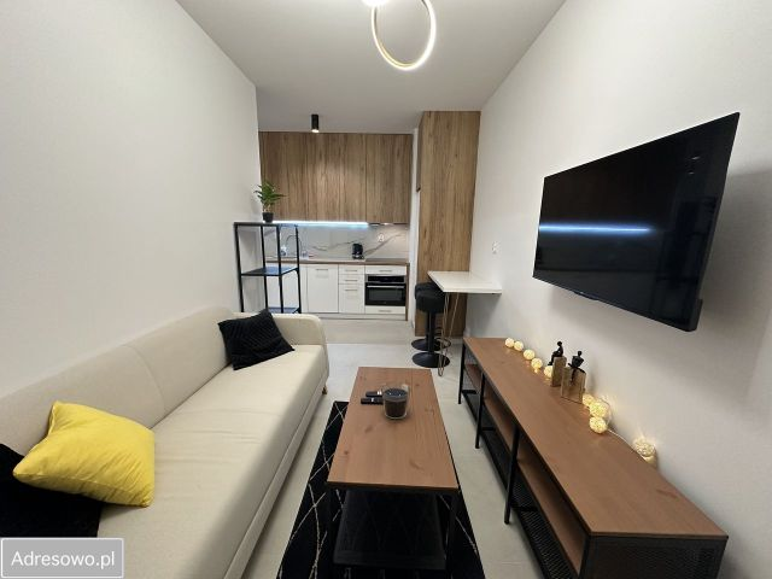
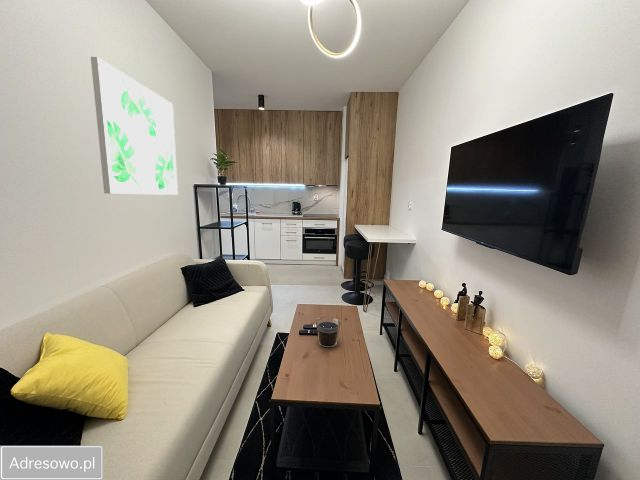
+ wall art [90,56,179,196]
